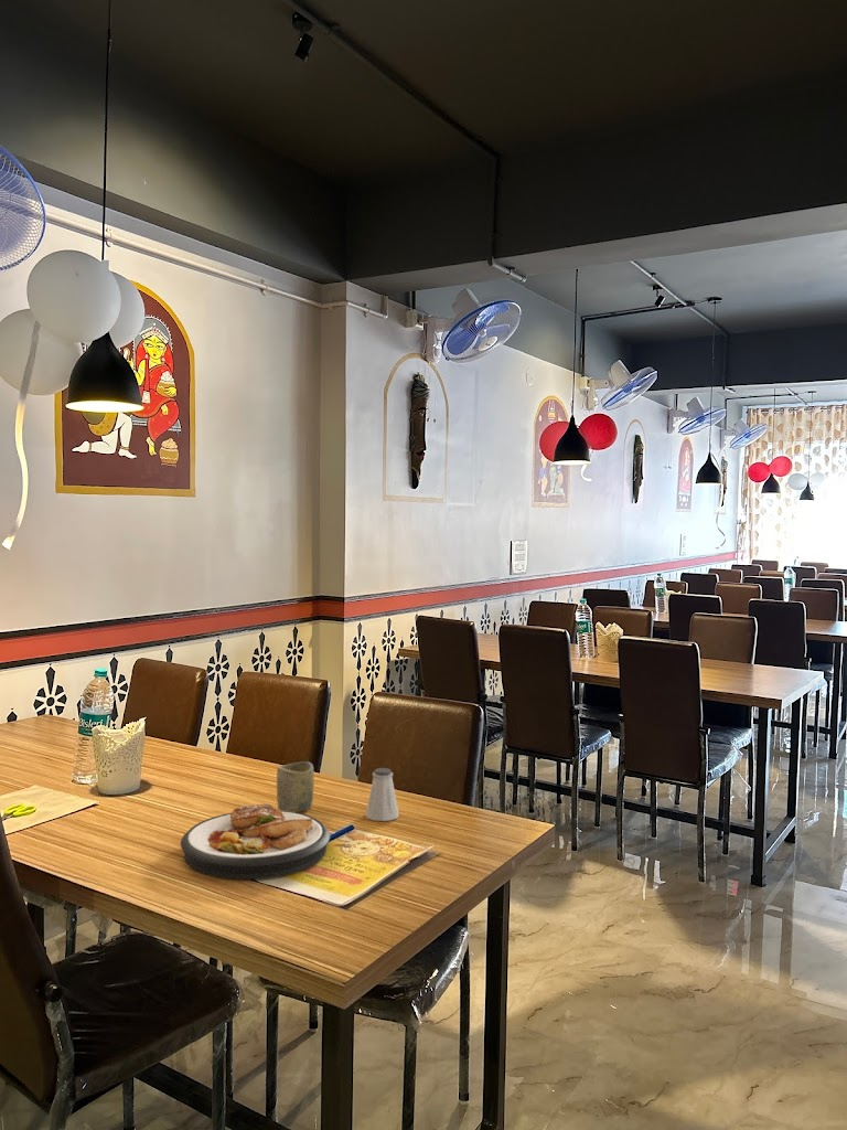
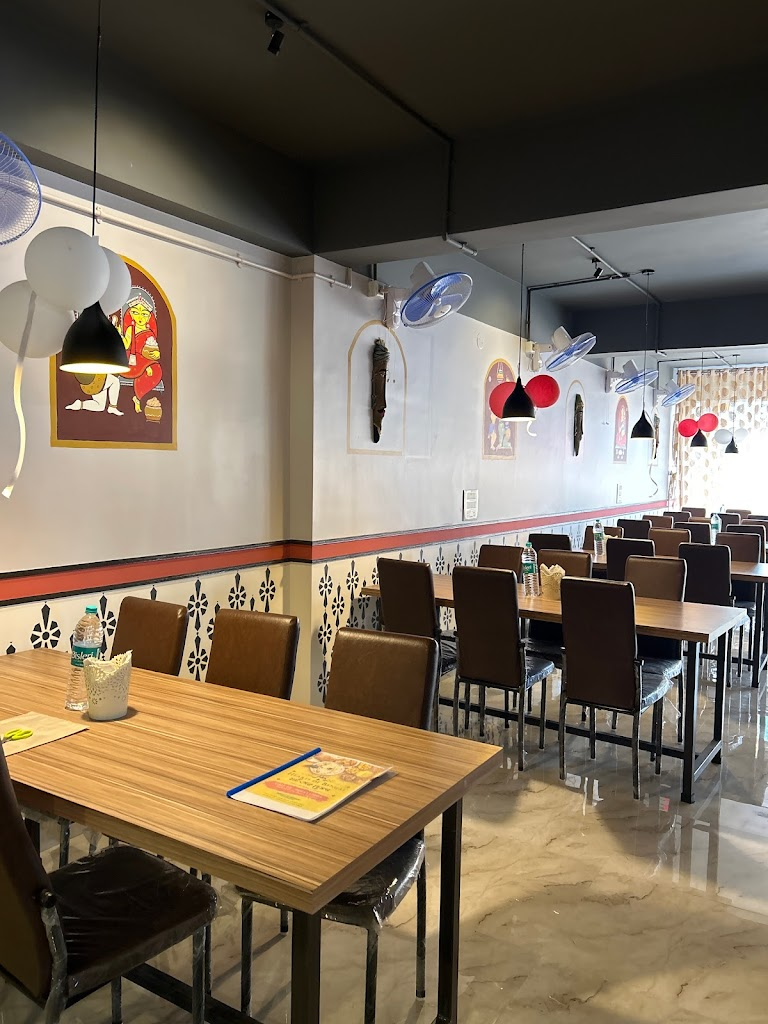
- plate [180,802,331,881]
- cup [276,760,315,813]
- saltshaker [364,767,400,822]
